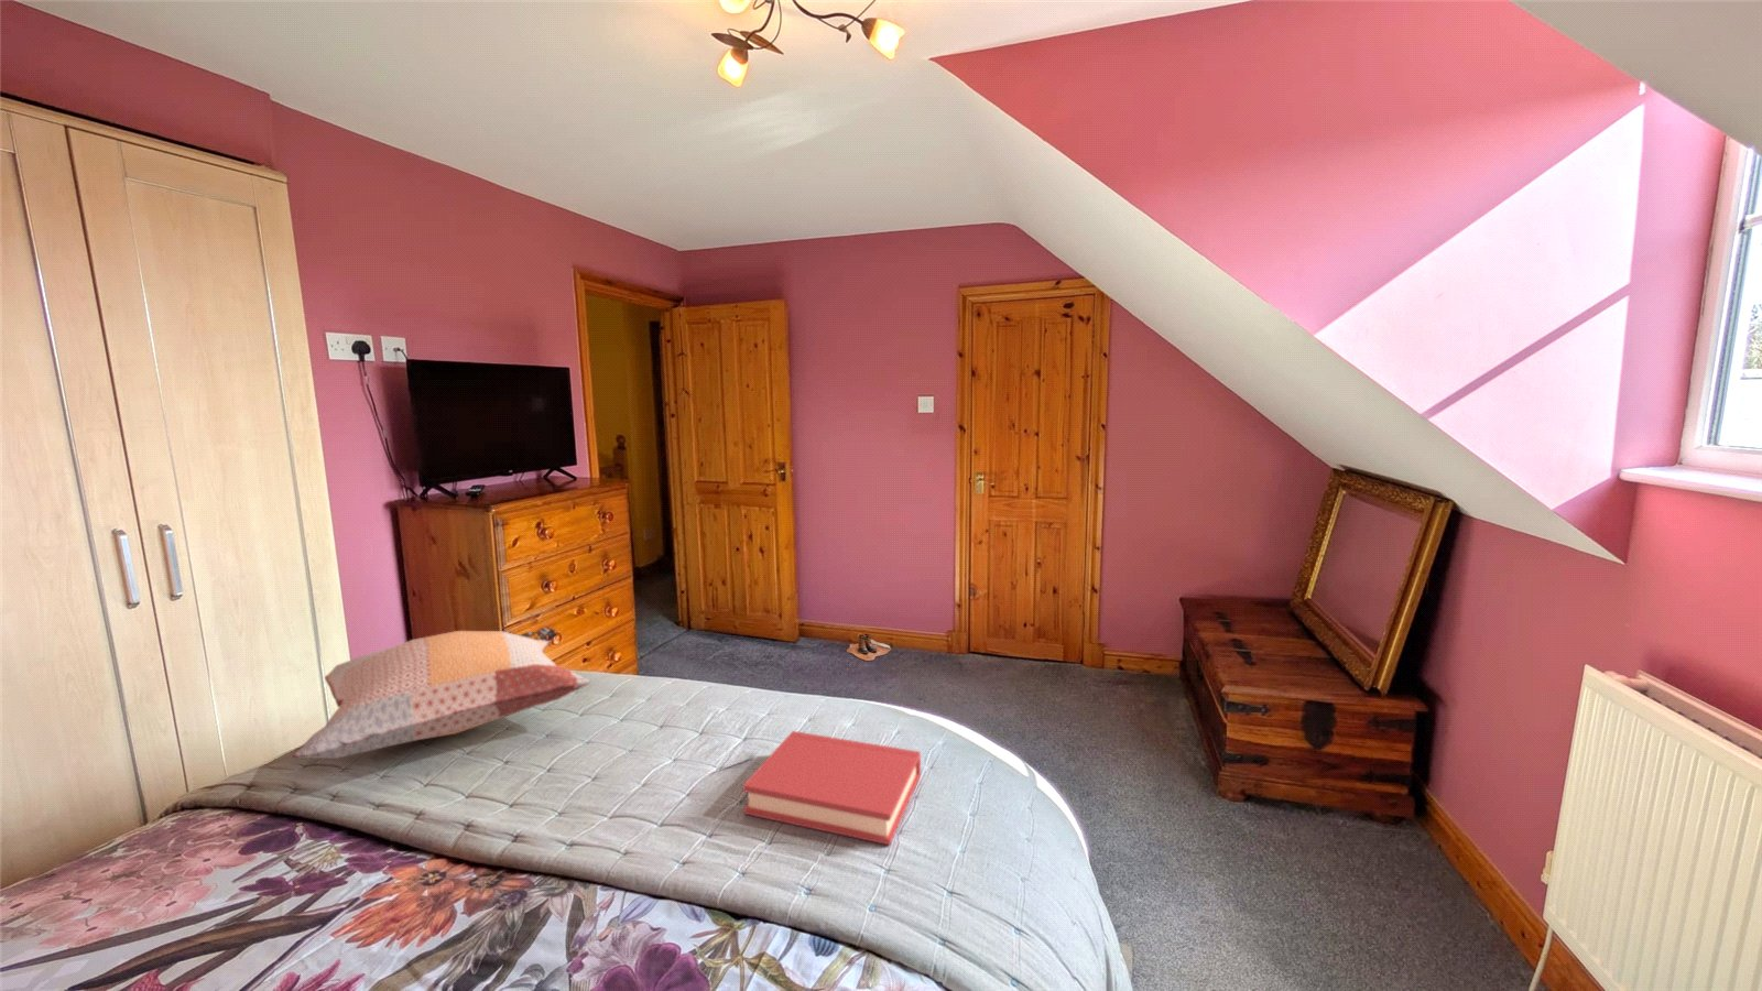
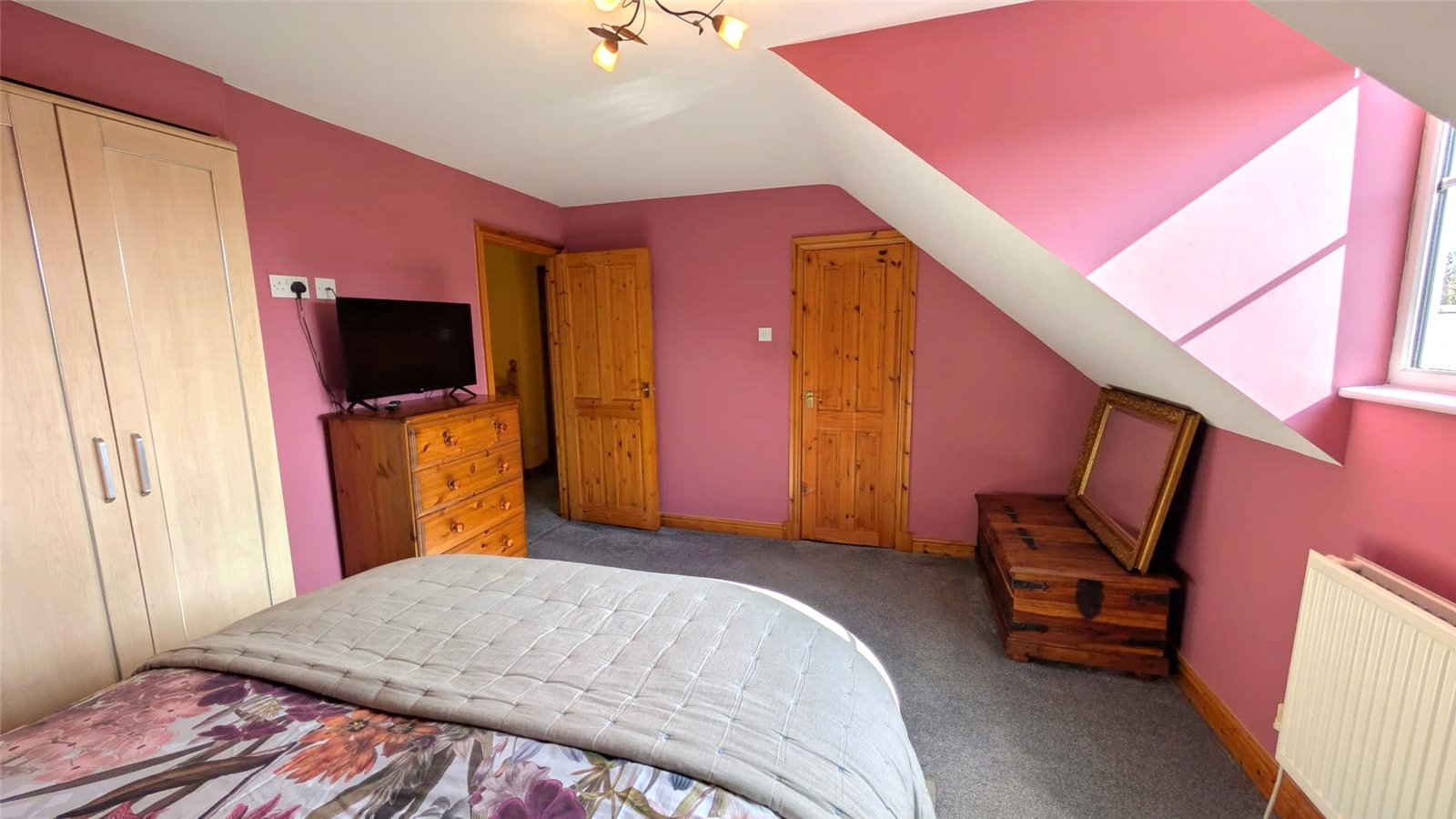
- decorative pillow [290,627,592,760]
- hardback book [741,730,922,847]
- boots [846,632,892,662]
